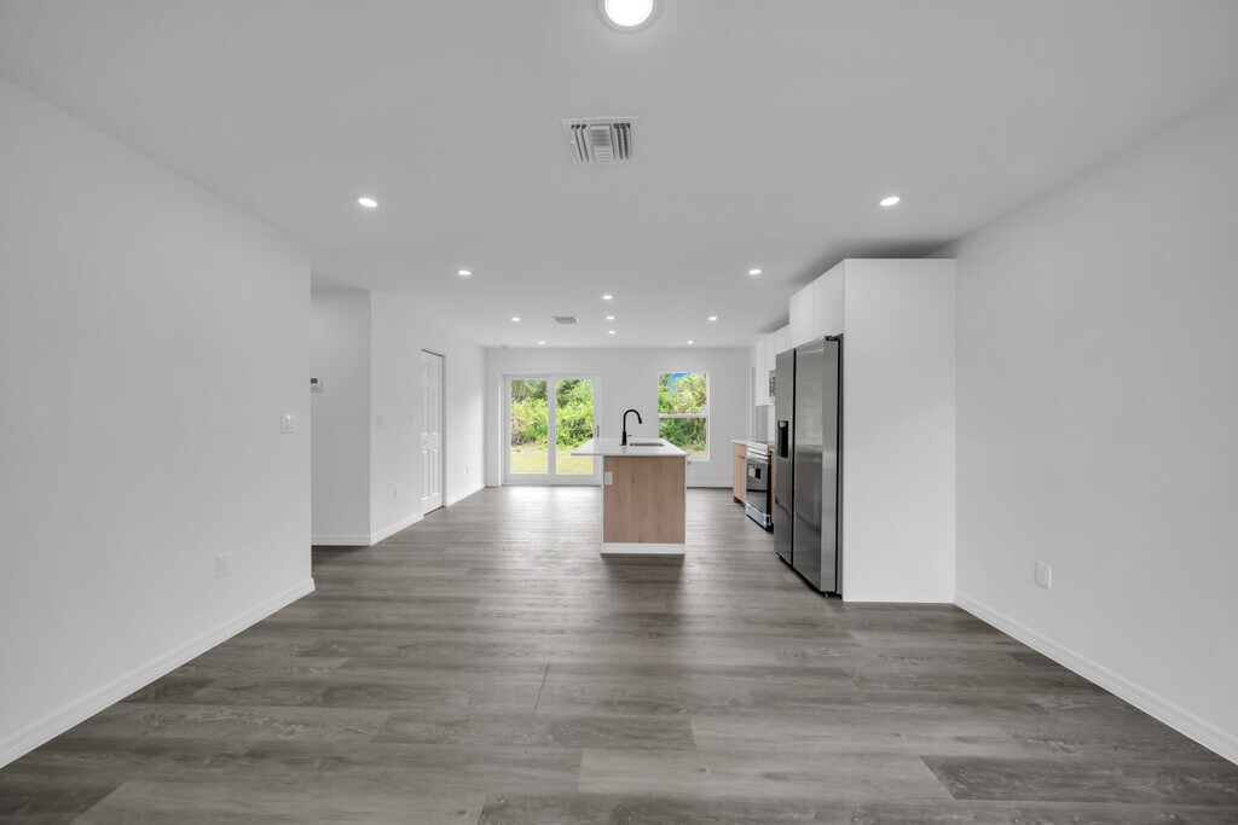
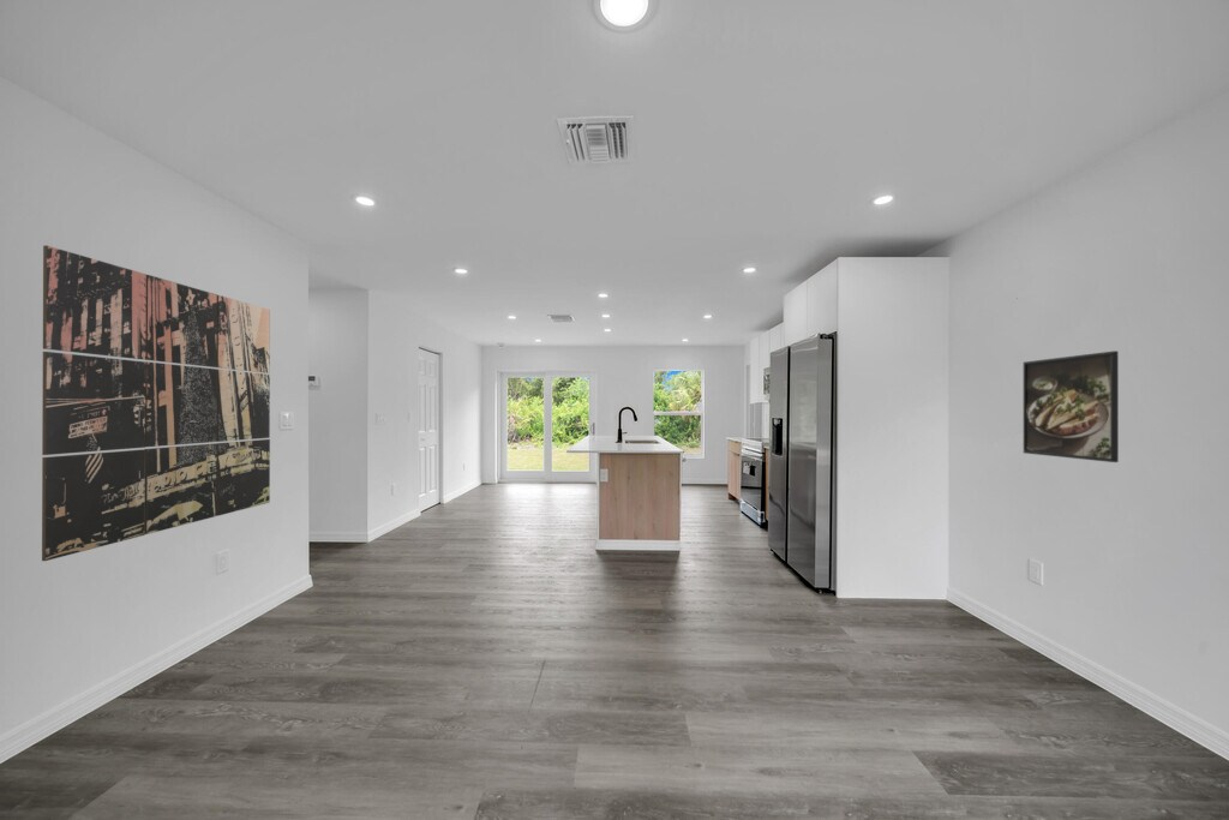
+ wall art [41,244,271,562]
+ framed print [1023,349,1120,463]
